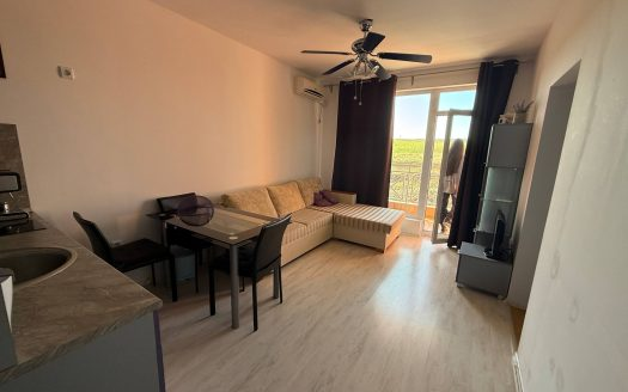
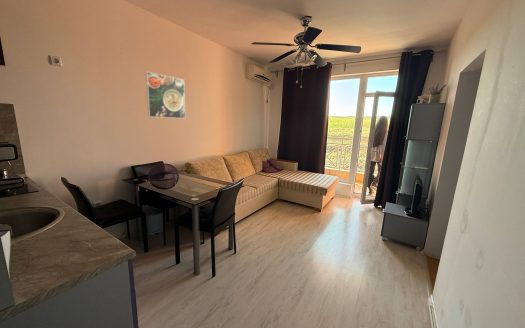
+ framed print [145,71,186,119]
